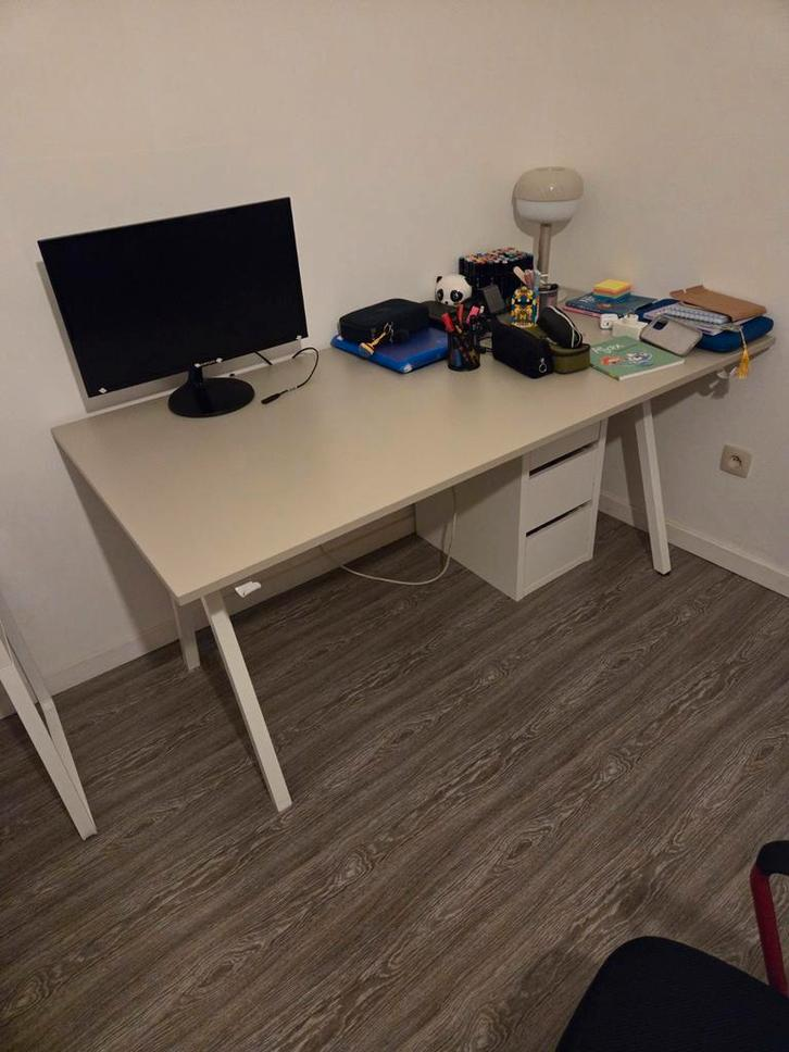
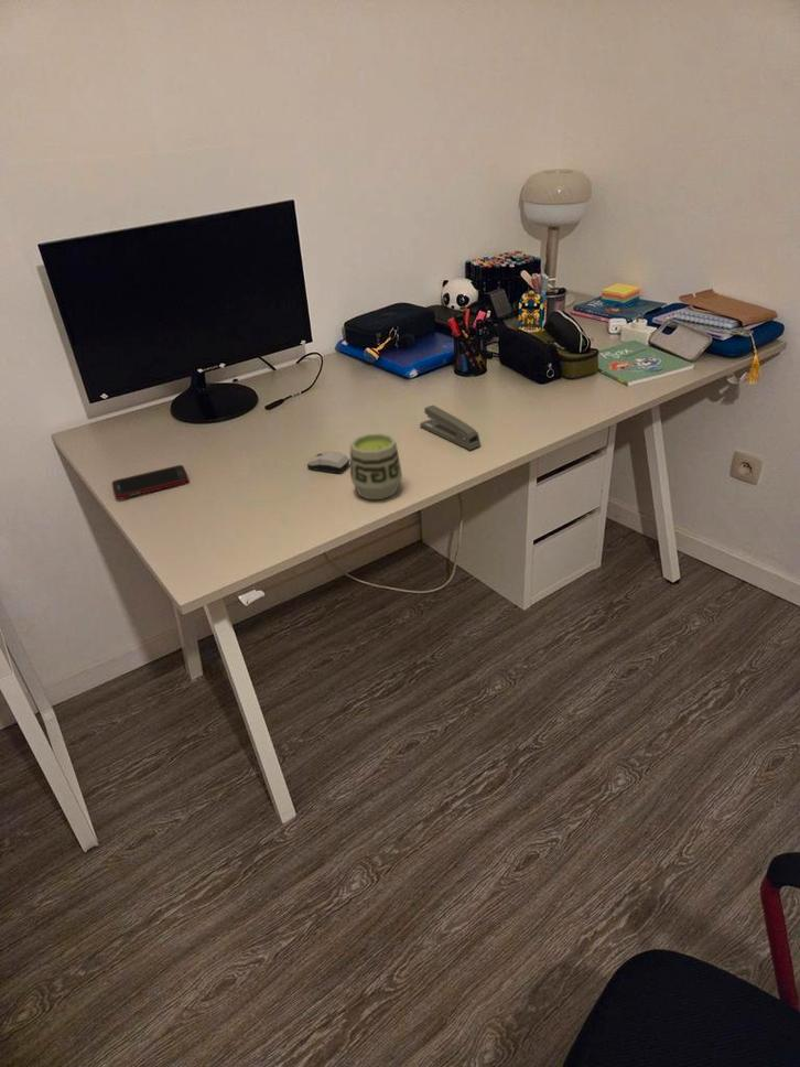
+ cell phone [110,464,190,500]
+ computer mouse [306,450,350,474]
+ stapler [419,403,482,451]
+ cup [349,432,403,500]
